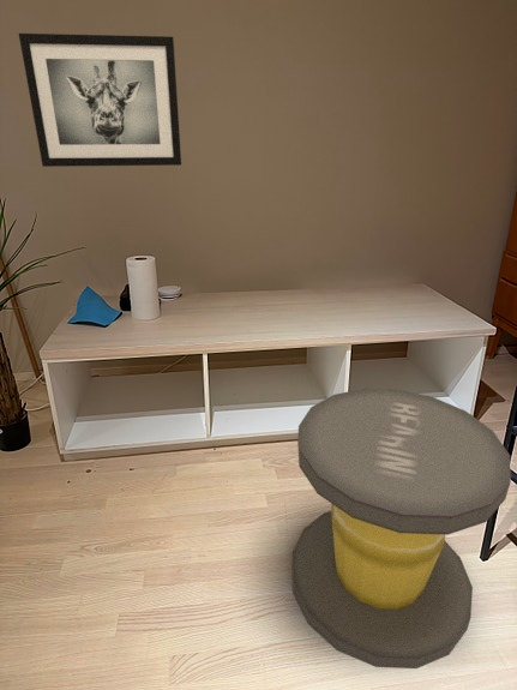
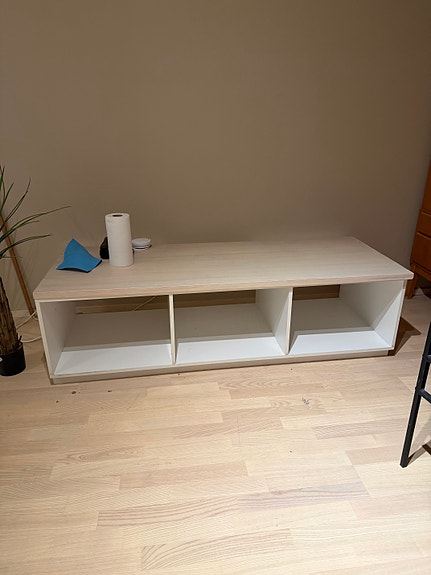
- stool [291,388,512,670]
- wall art [18,32,182,168]
